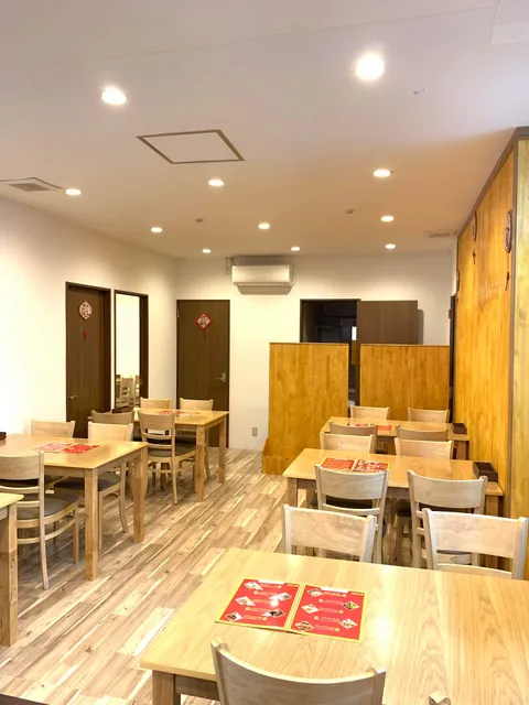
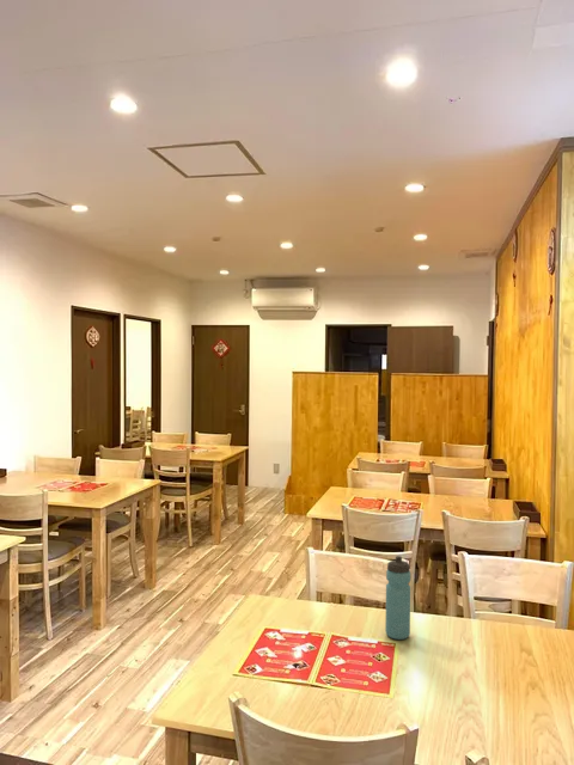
+ water bottle [384,555,411,641]
